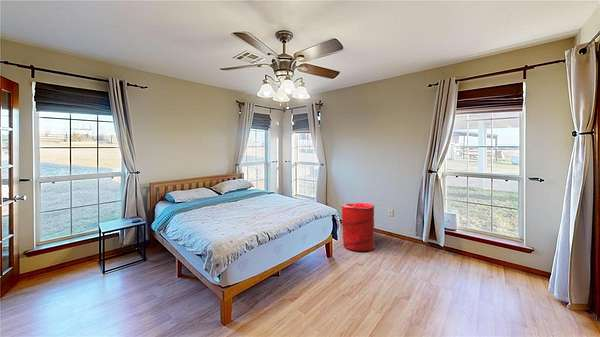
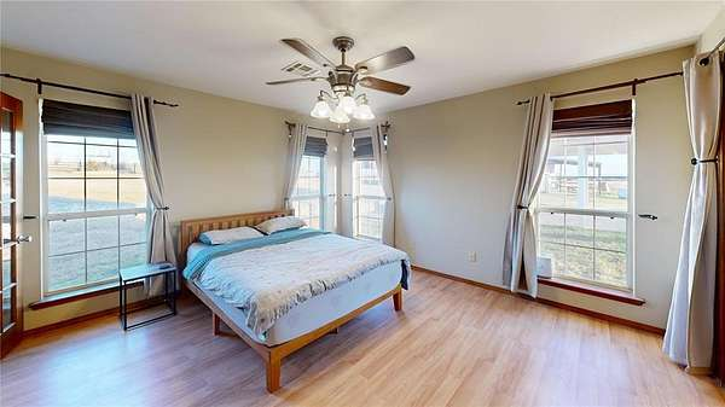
- laundry hamper [341,202,376,252]
